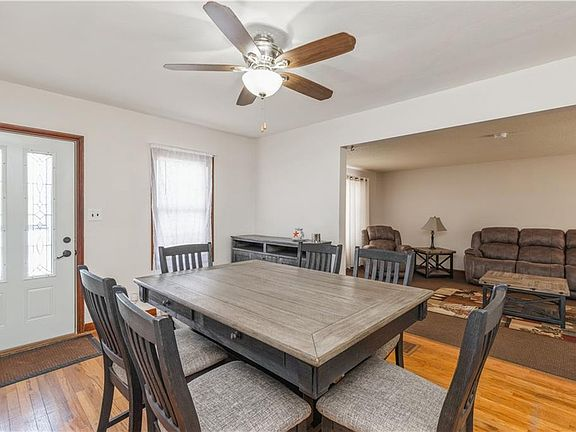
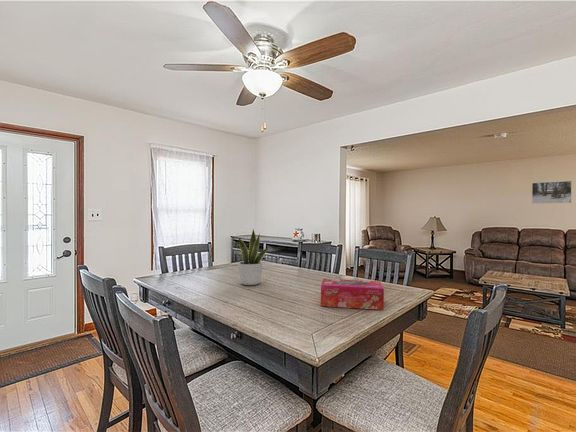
+ potted plant [233,228,270,286]
+ tissue box [320,278,385,311]
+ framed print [531,180,573,205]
